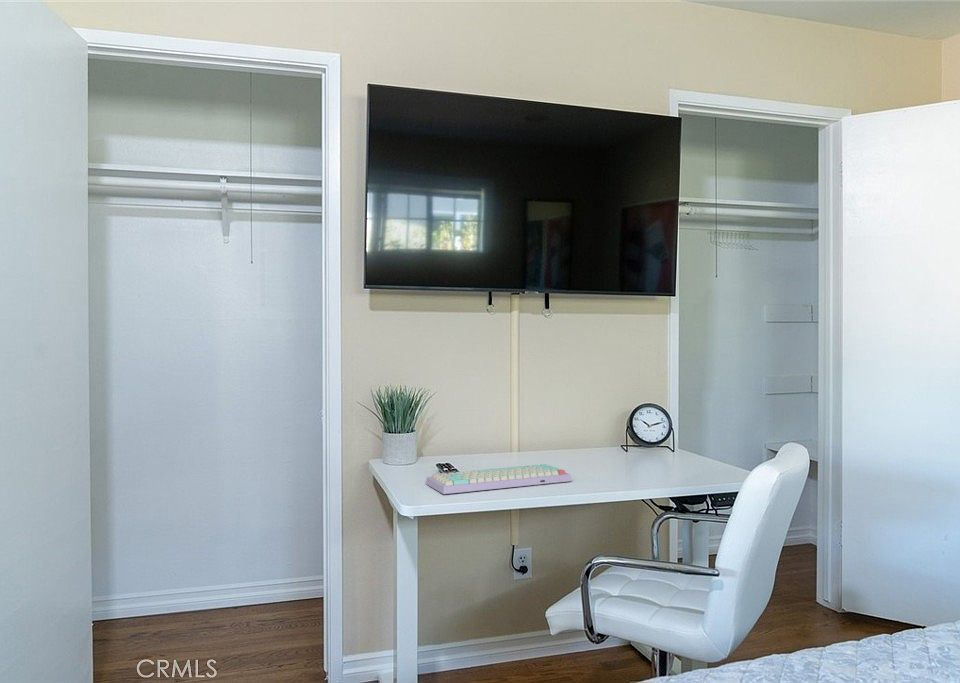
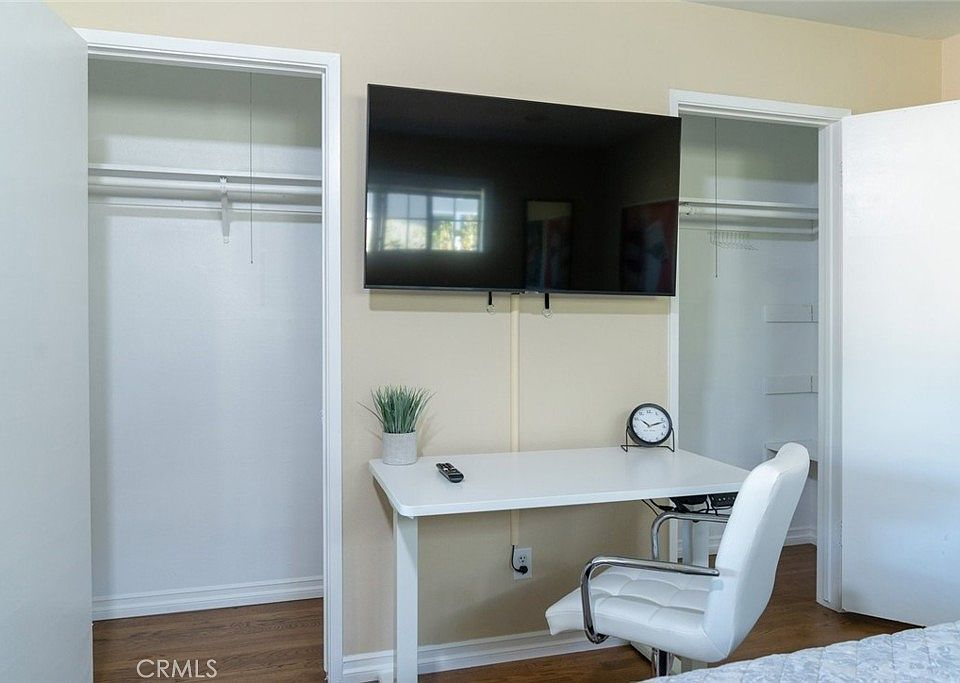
- keyboard [425,463,573,495]
